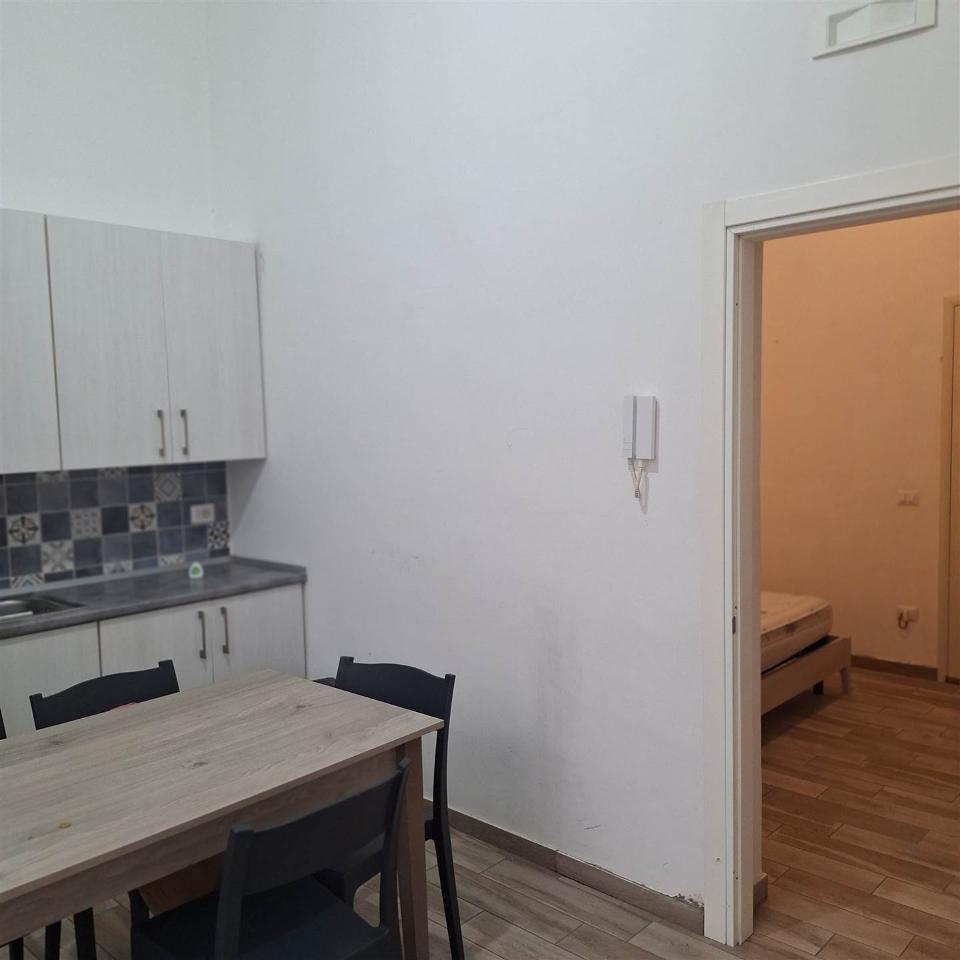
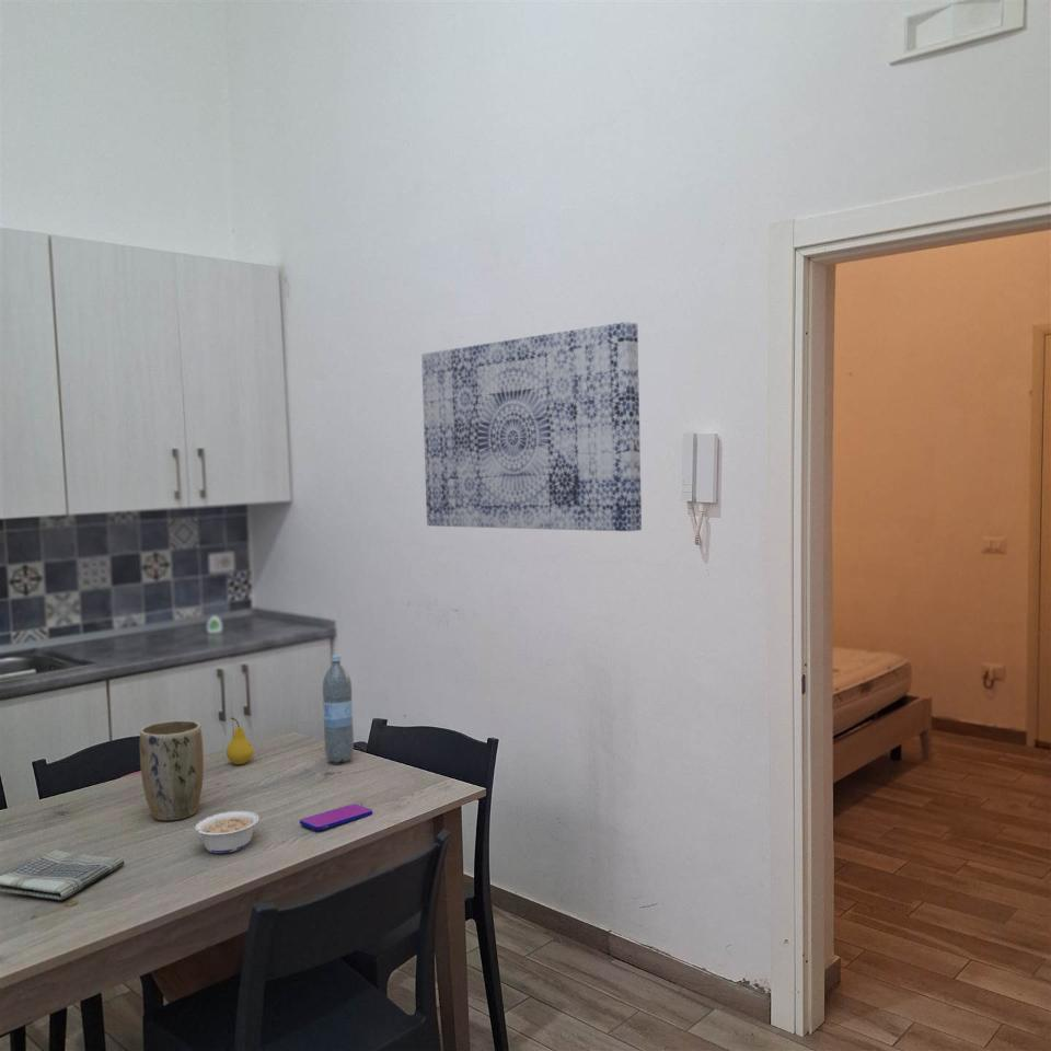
+ plant pot [139,719,205,822]
+ water bottle [322,654,355,763]
+ dish towel [0,848,126,901]
+ legume [183,810,261,854]
+ smartphone [299,802,373,831]
+ wall art [420,321,643,532]
+ fruit [226,716,254,765]
